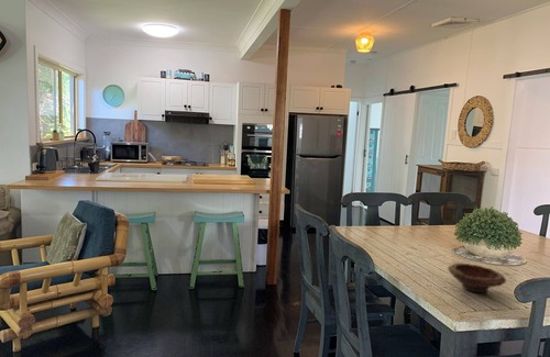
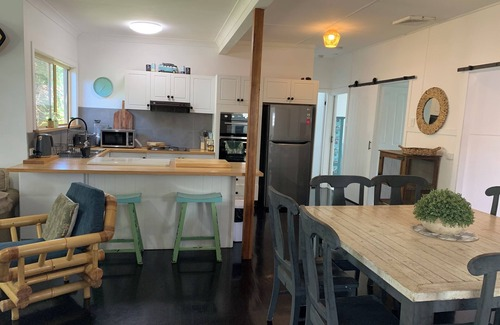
- bowl [447,263,507,294]
